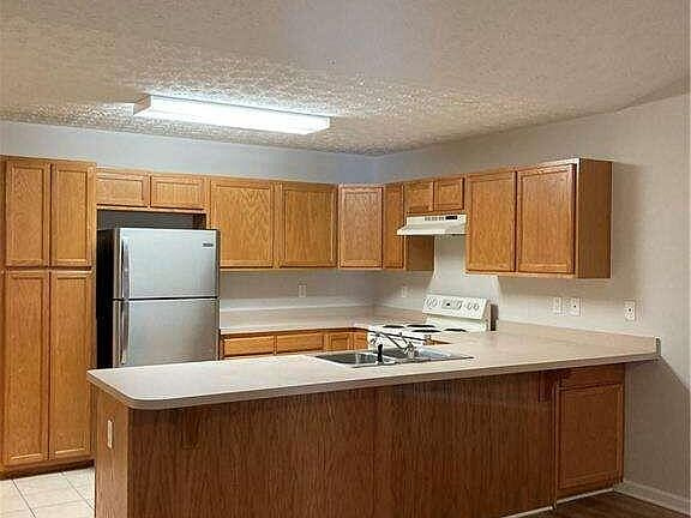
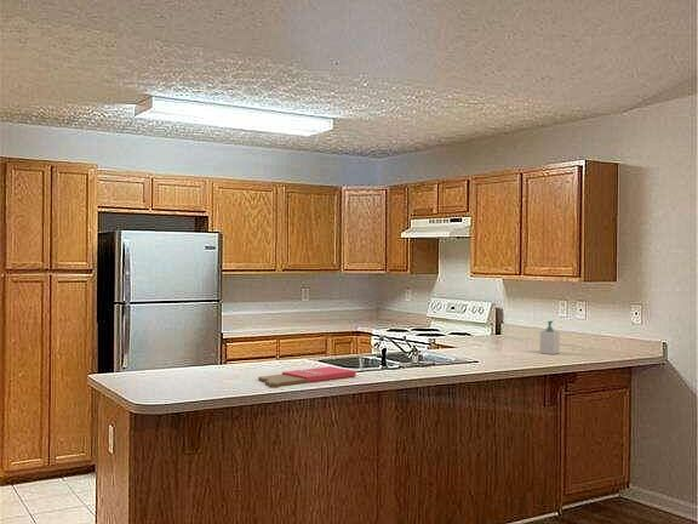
+ cutting board [257,365,357,388]
+ soap bottle [539,320,561,355]
